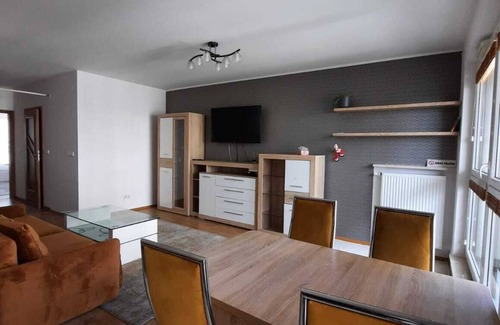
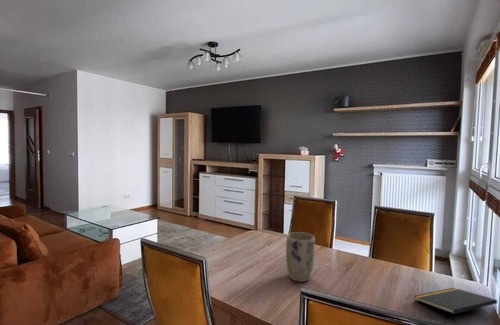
+ plant pot [285,231,316,283]
+ notepad [413,287,498,315]
